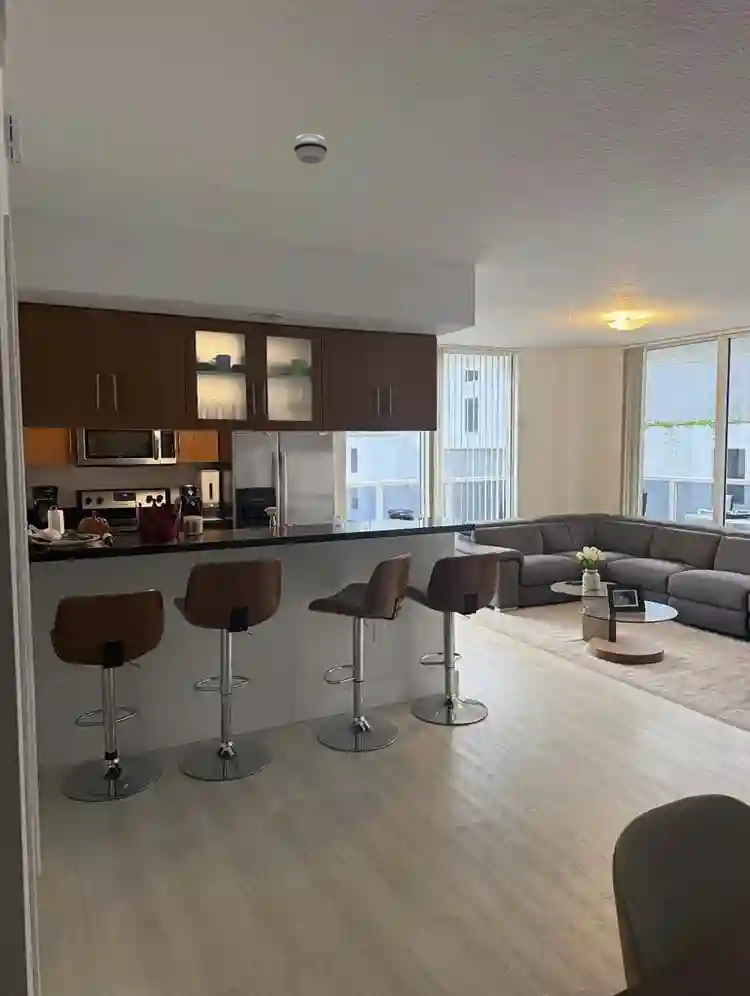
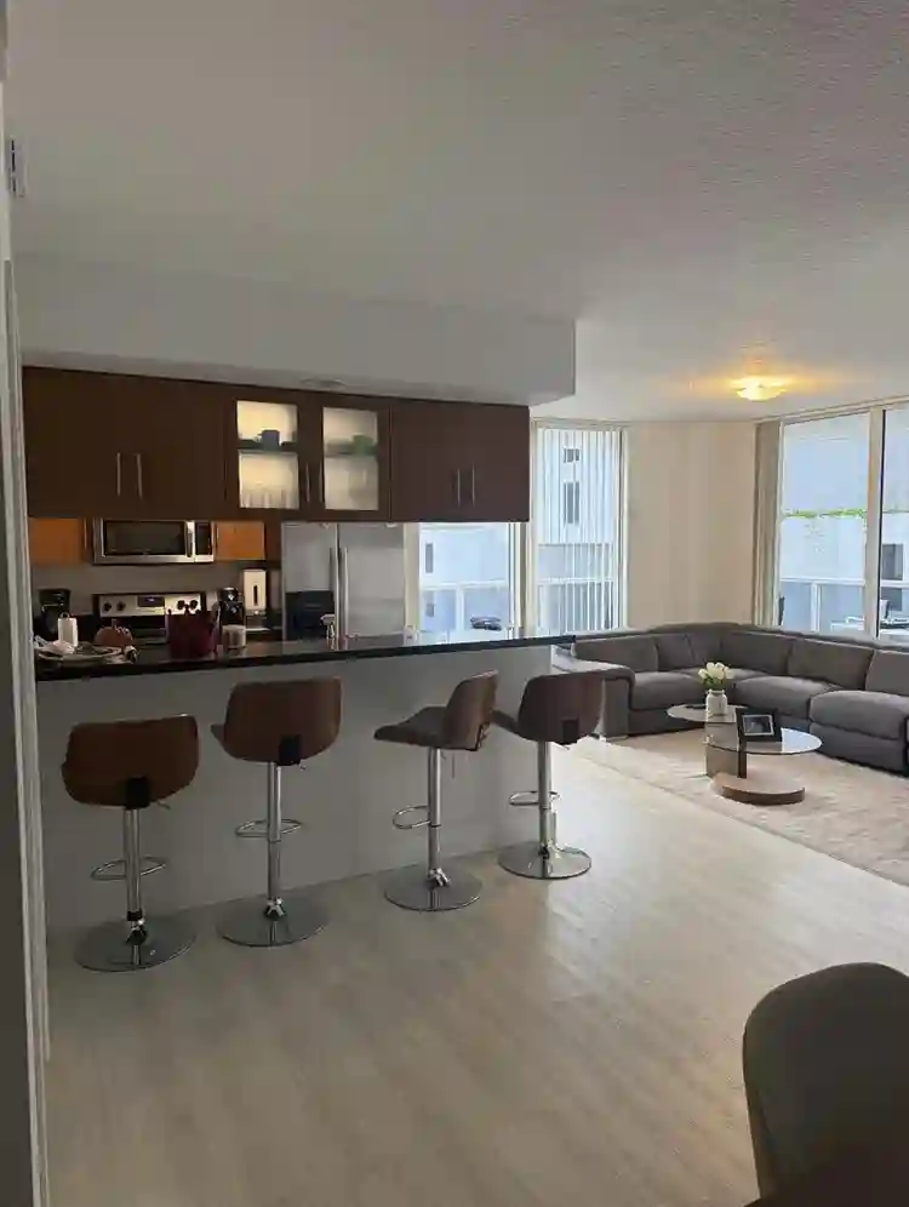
- smoke detector [293,133,328,165]
